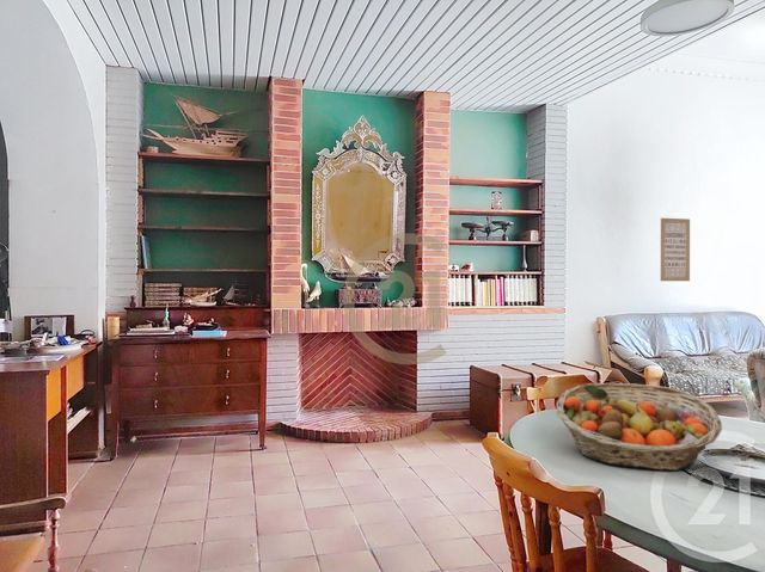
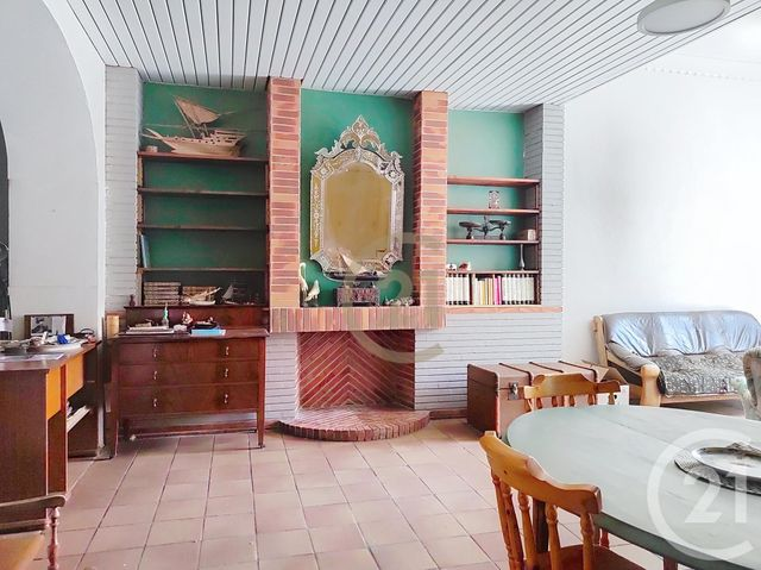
- wall art [660,217,691,282]
- fruit basket [556,382,723,472]
